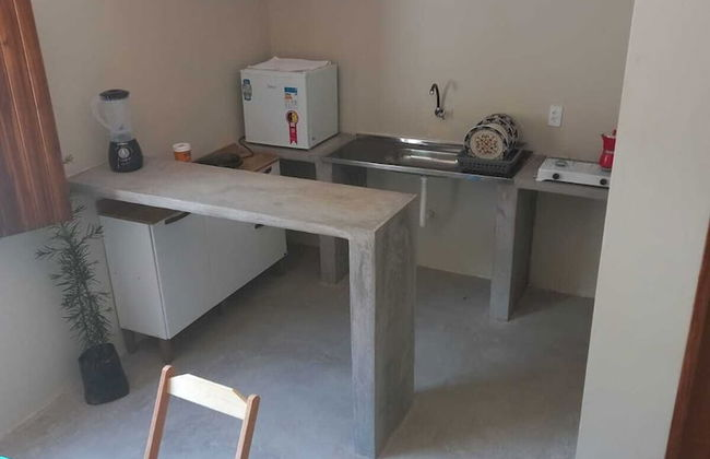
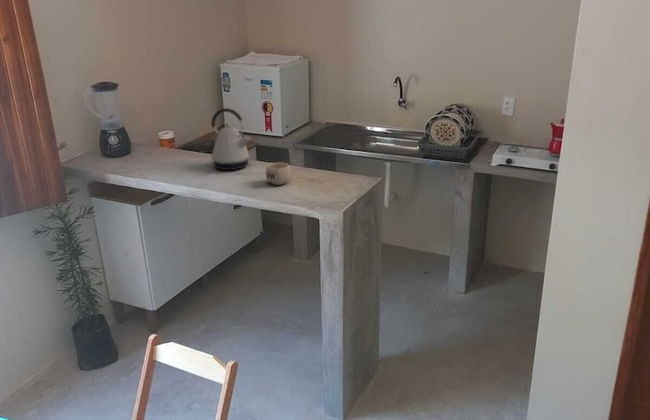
+ mug [265,162,292,186]
+ kettle [210,107,252,171]
